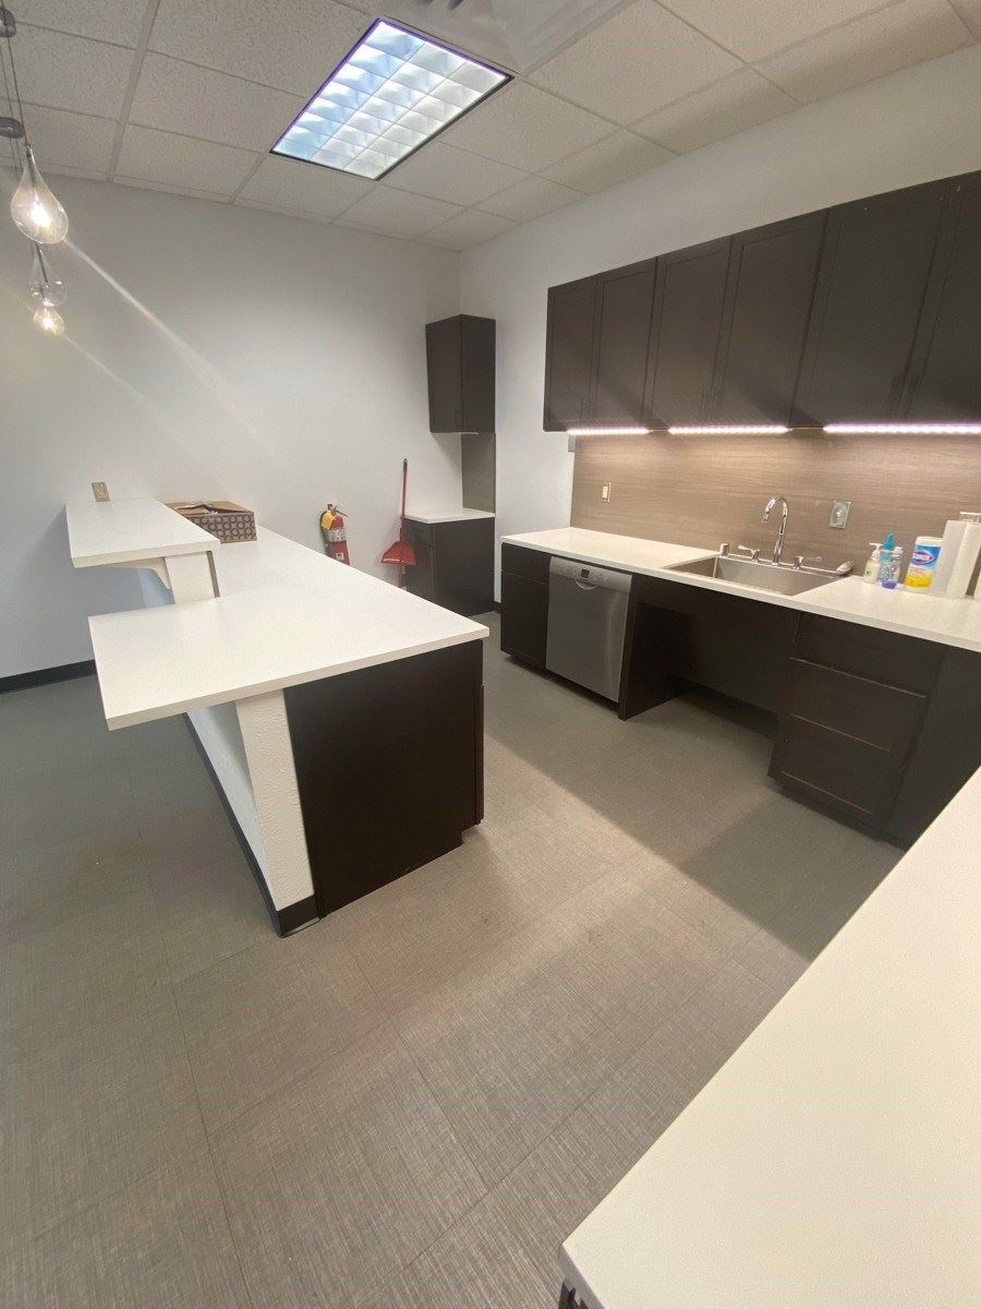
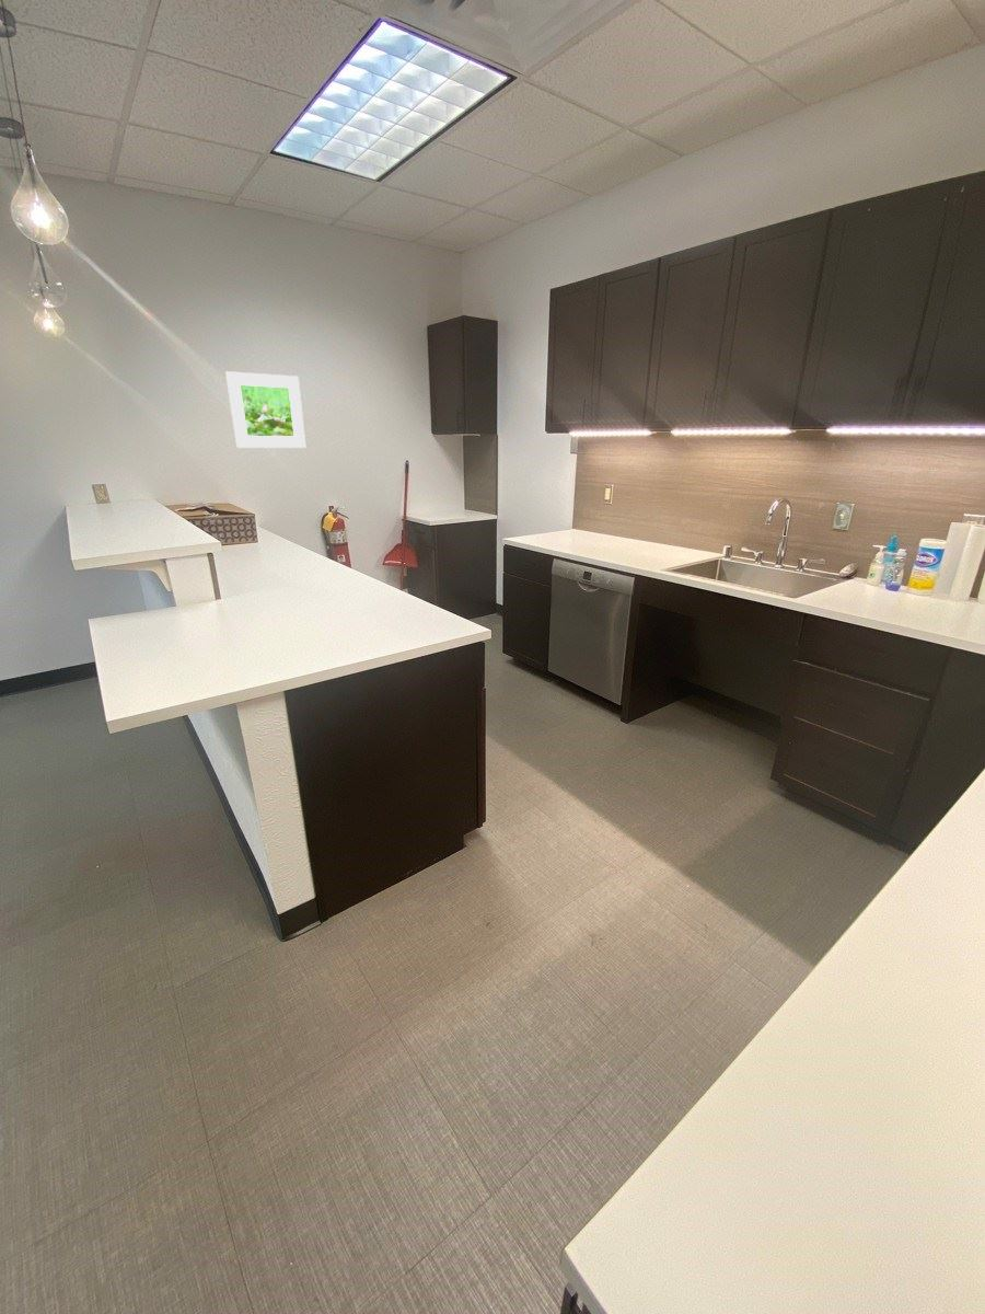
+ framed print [224,370,306,449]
